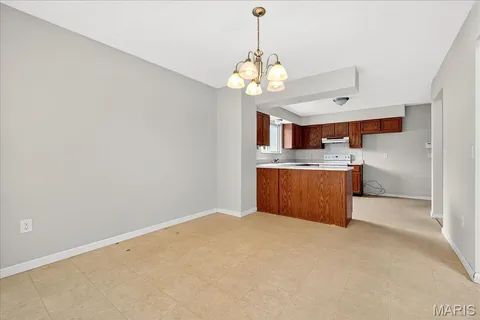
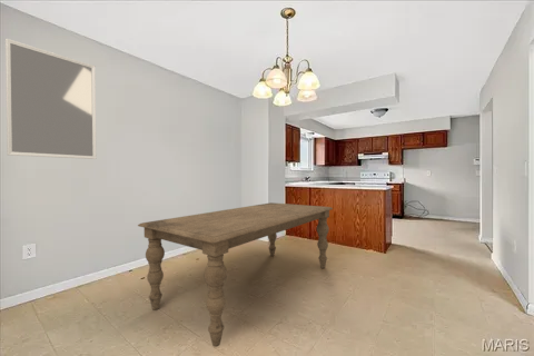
+ home mirror [4,38,97,160]
+ dining table [137,201,334,348]
